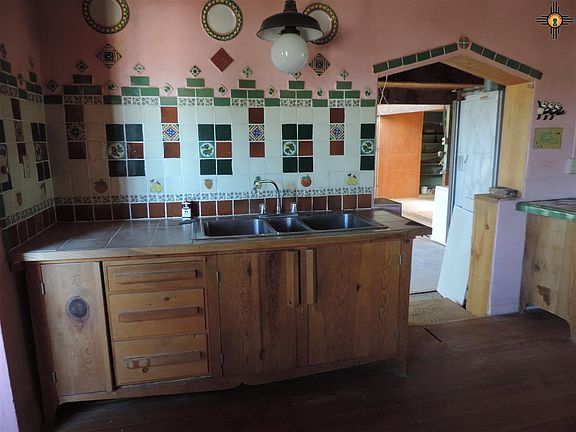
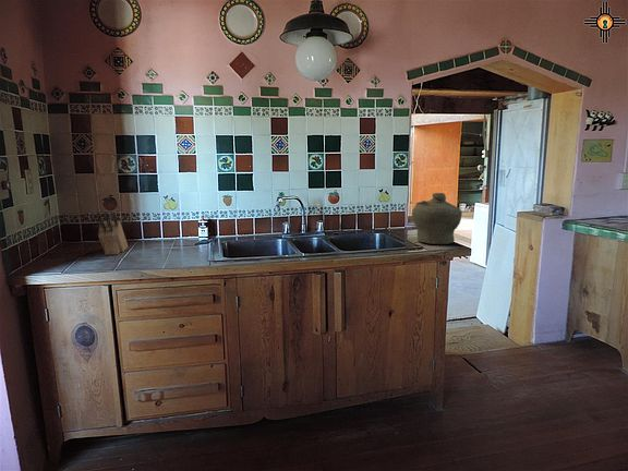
+ knife block [96,210,129,256]
+ jar [411,192,463,245]
